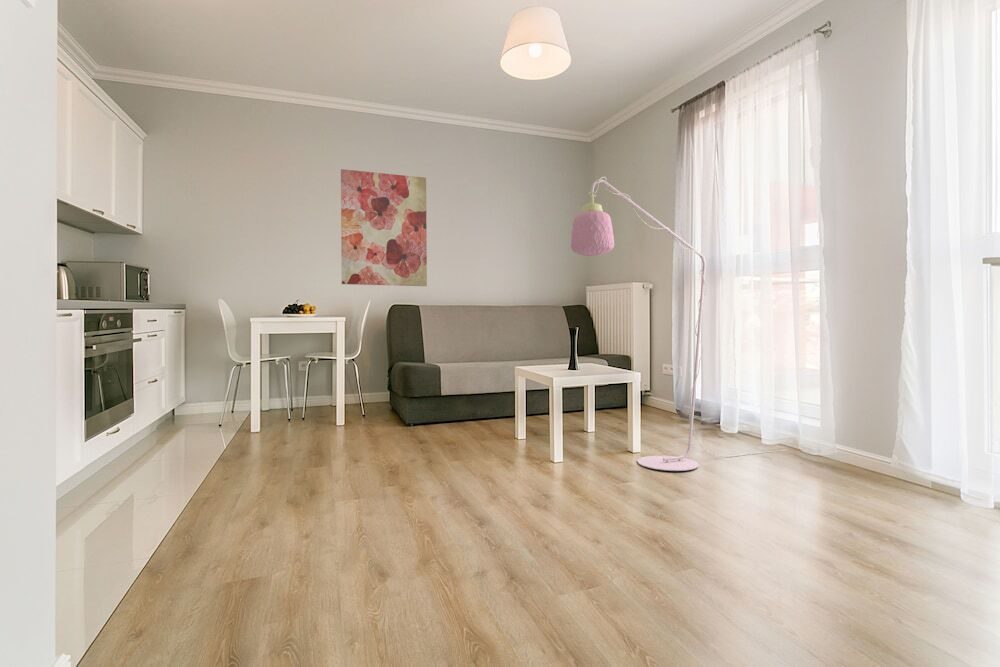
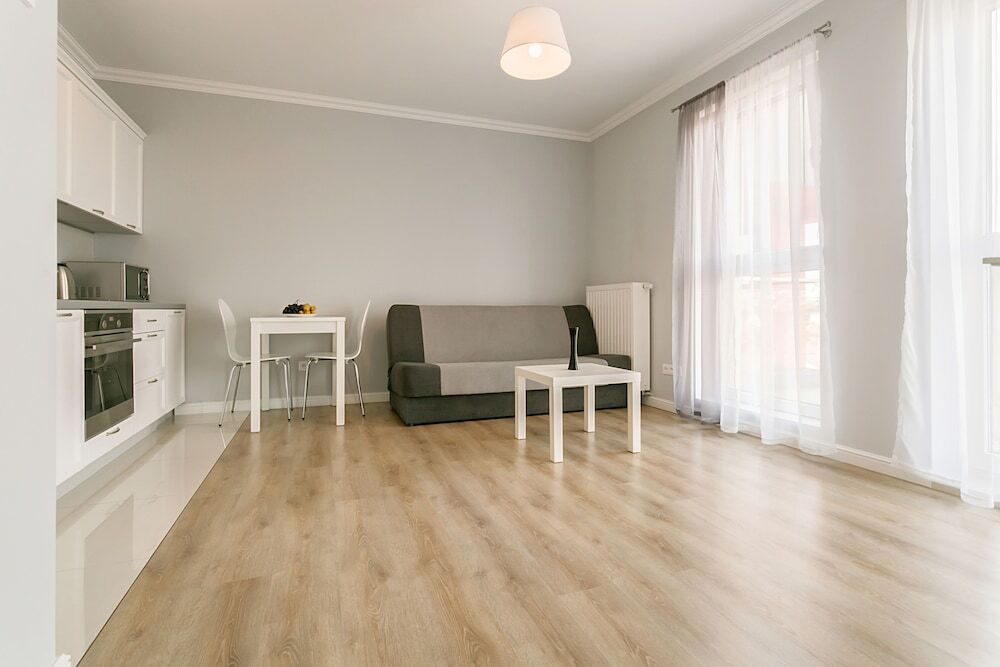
- wall art [340,168,428,287]
- floor lamp [570,176,786,472]
